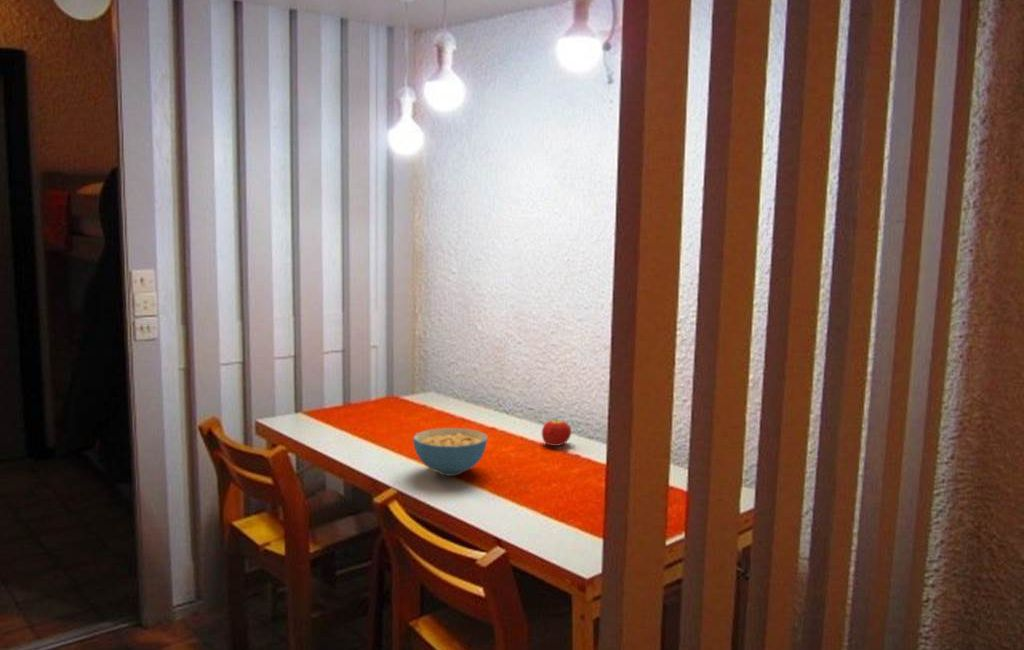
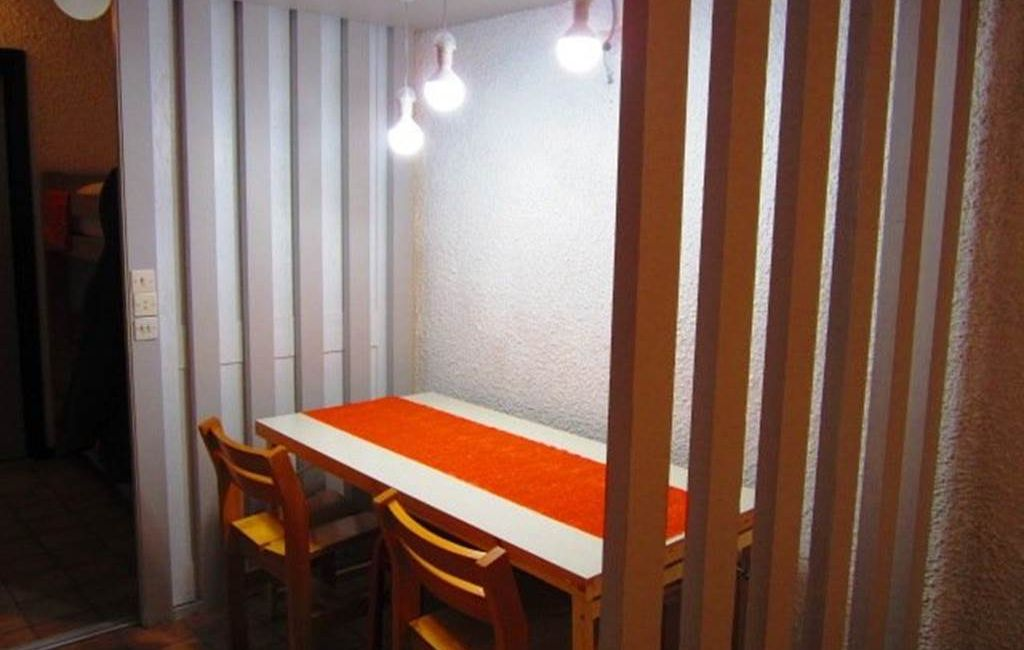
- fruit [541,417,572,447]
- cereal bowl [412,427,489,477]
